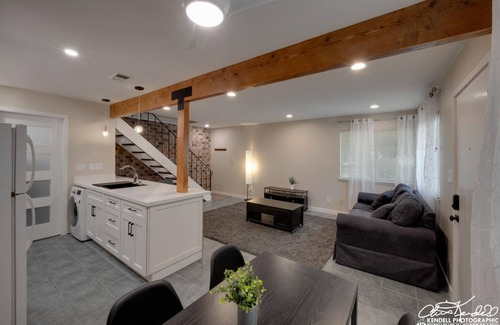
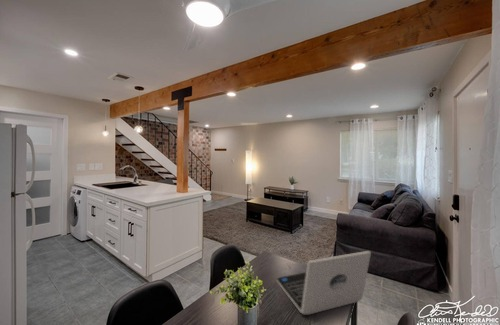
+ laptop [275,250,372,315]
